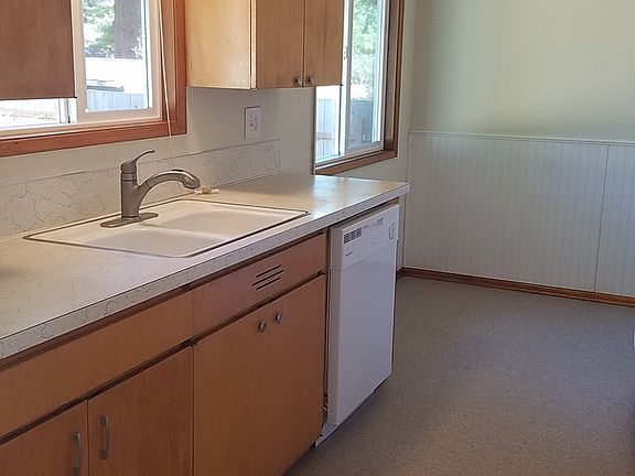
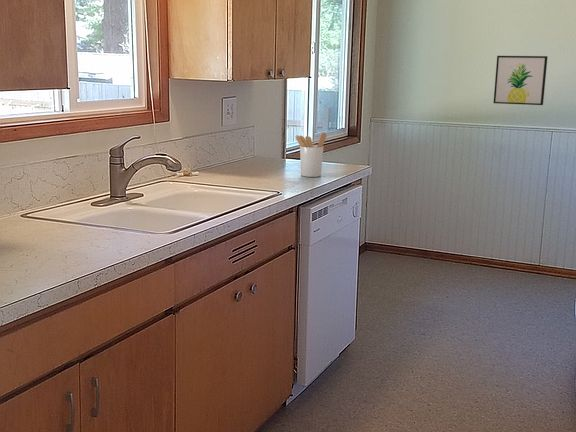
+ wall art [493,55,548,106]
+ utensil holder [294,132,328,178]
